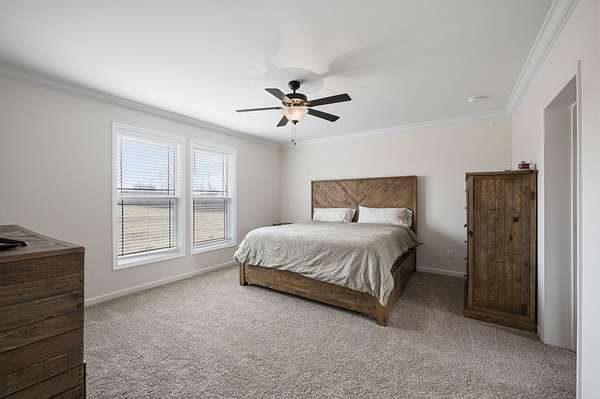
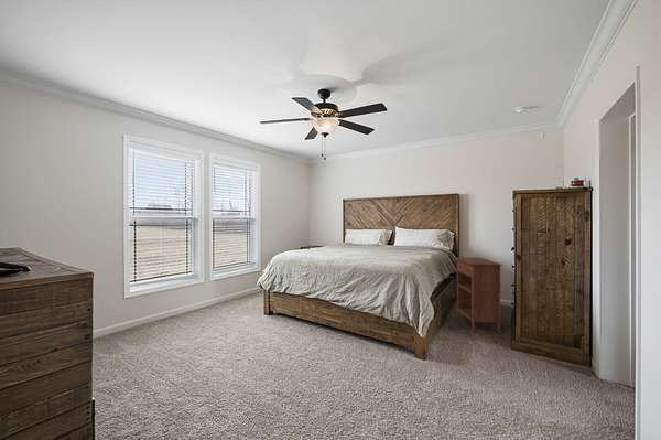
+ nightstand [452,256,502,334]
